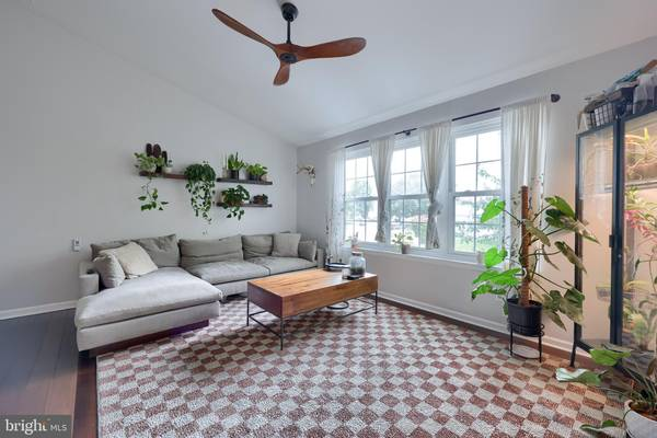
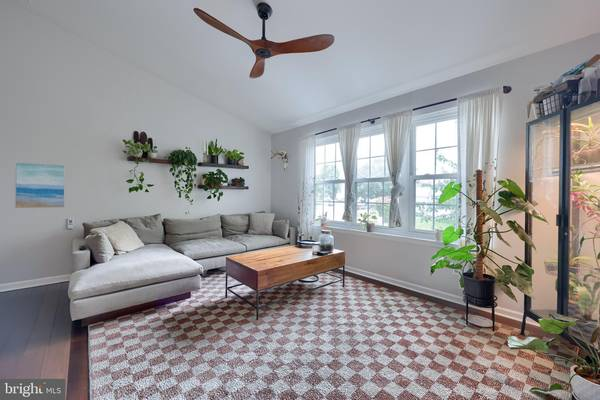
+ wall art [14,161,66,209]
